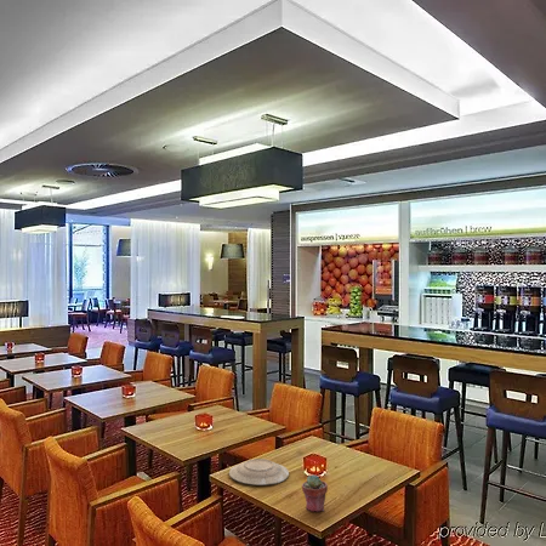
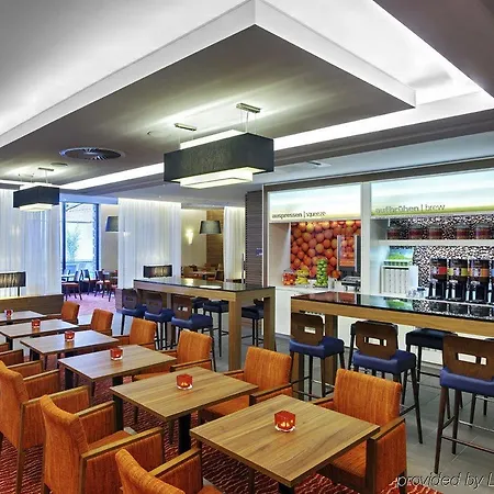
- potted succulent [301,473,329,513]
- plate [228,457,290,487]
